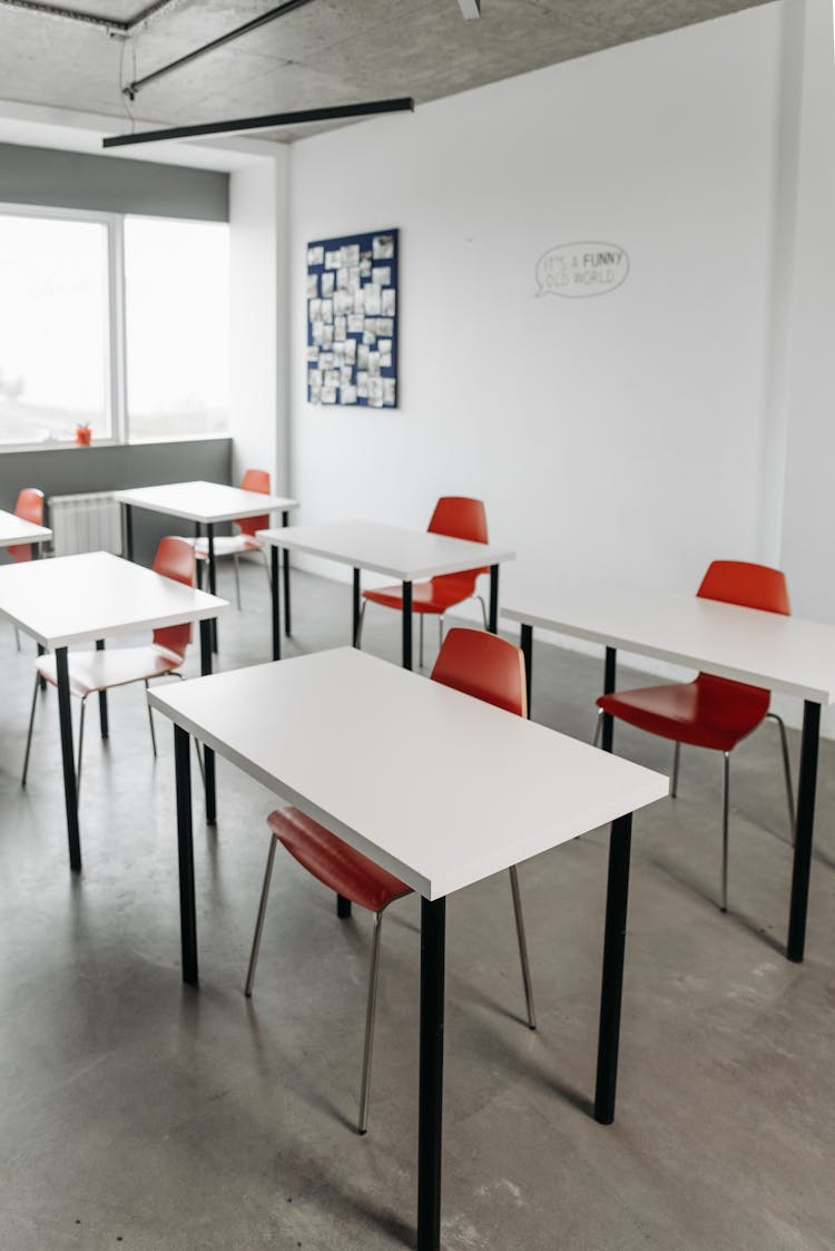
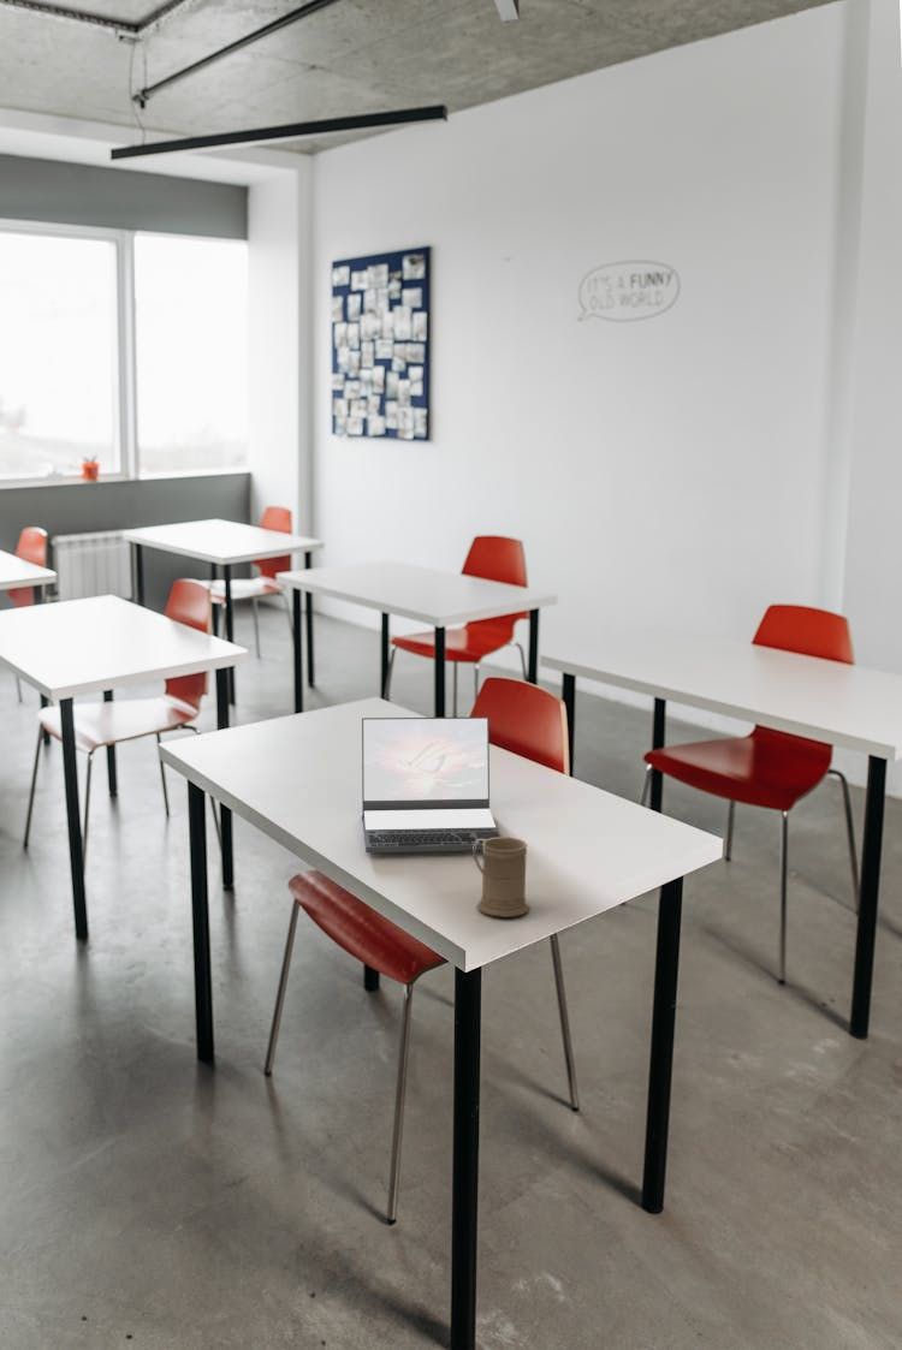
+ laptop [361,716,503,854]
+ mug [471,835,530,918]
